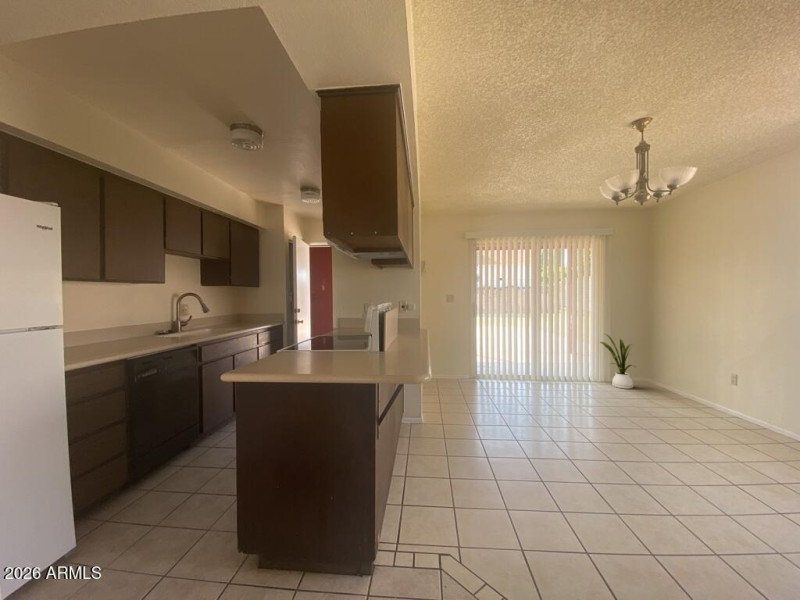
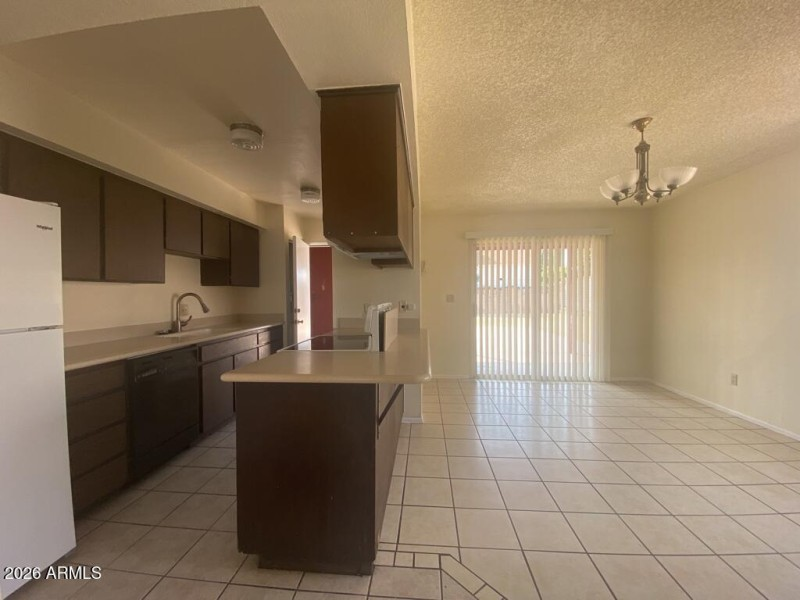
- house plant [599,333,637,390]
